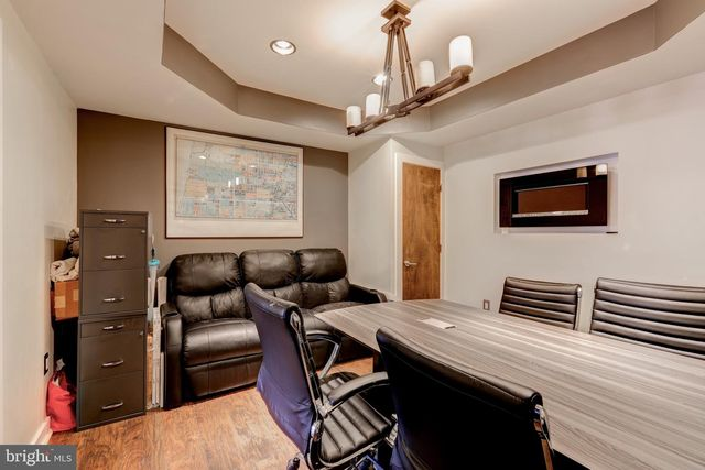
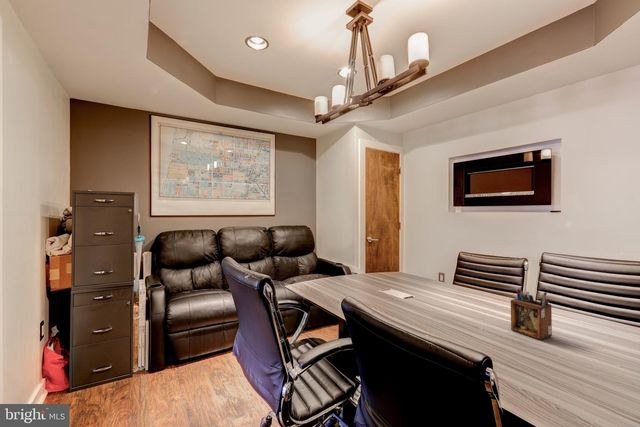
+ desk organizer [510,288,553,341]
